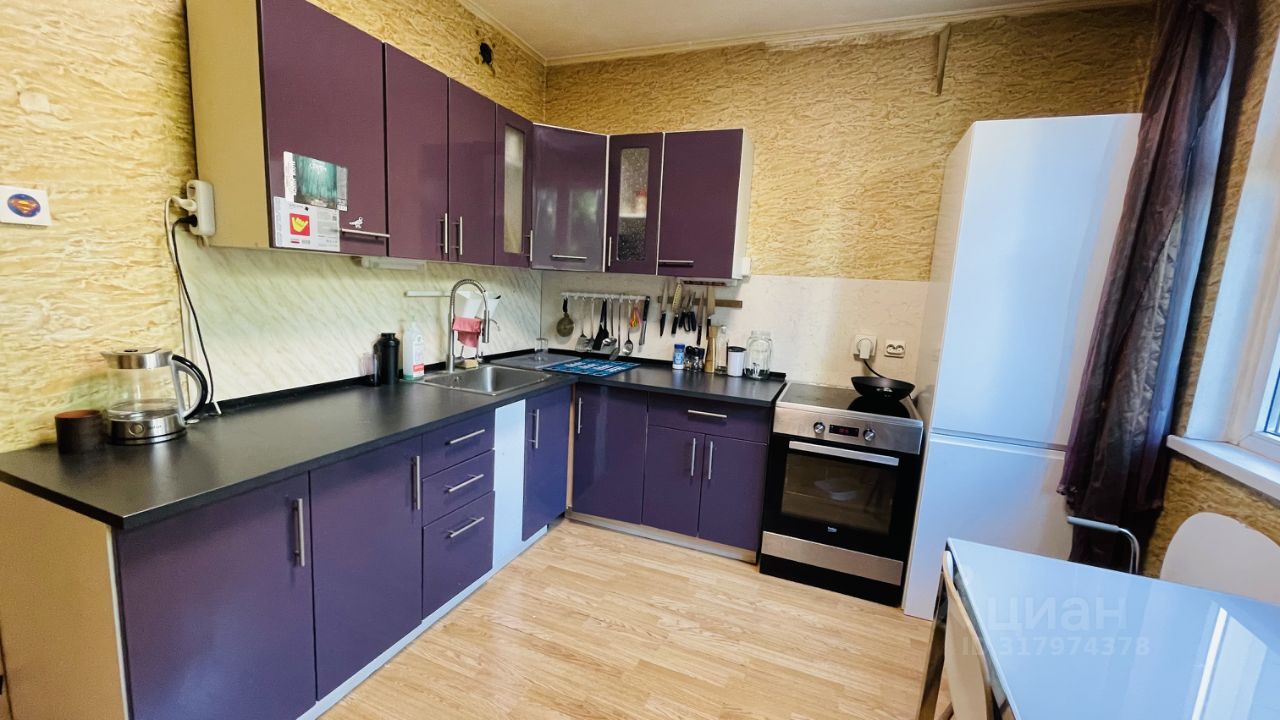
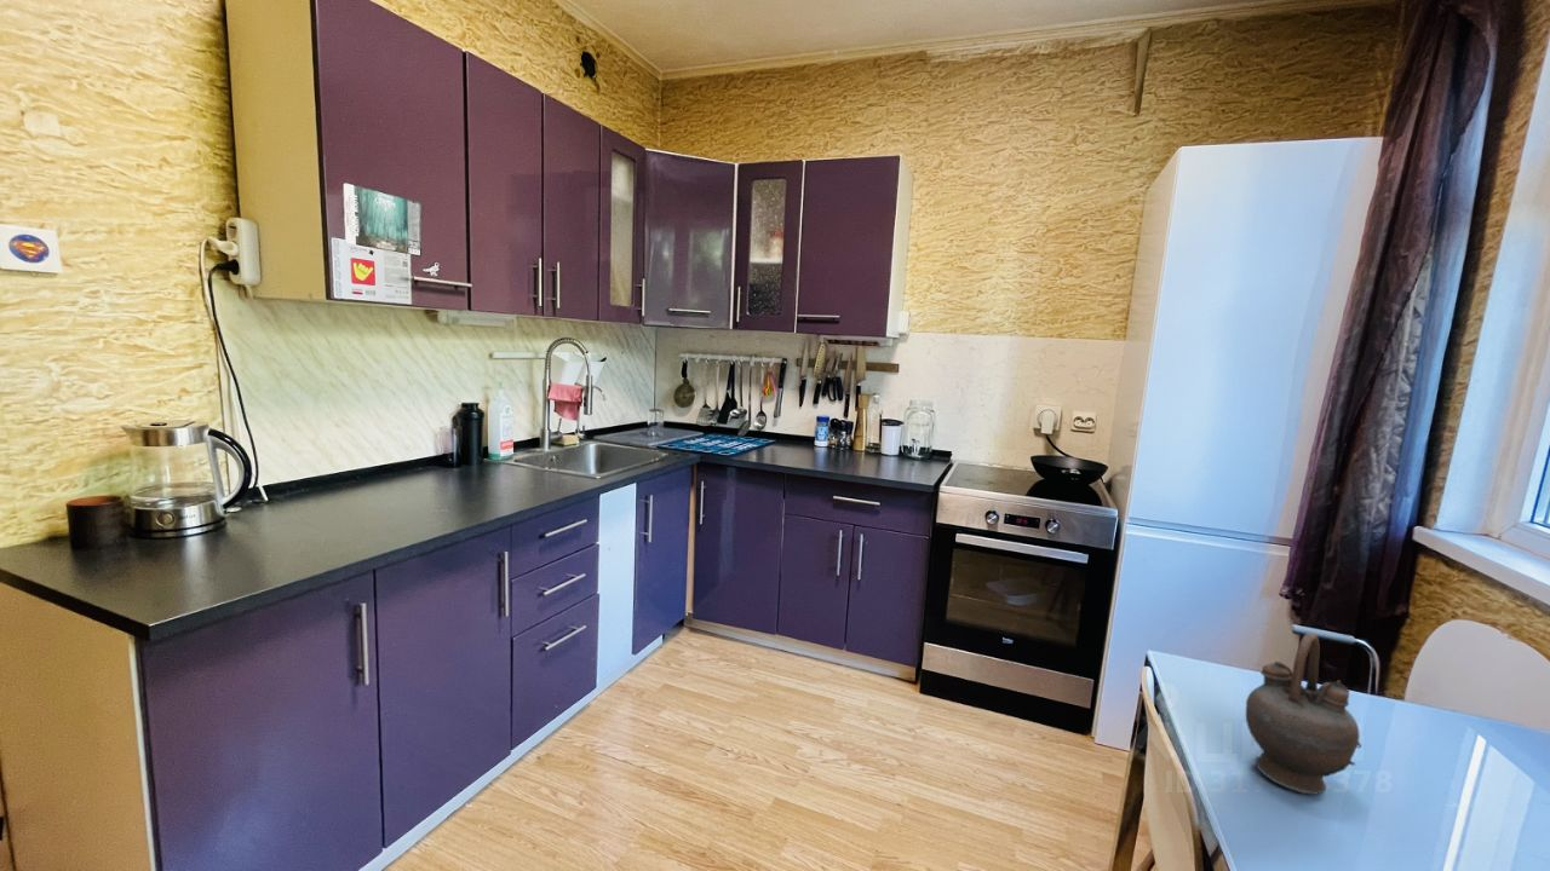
+ teapot [1245,631,1362,796]
